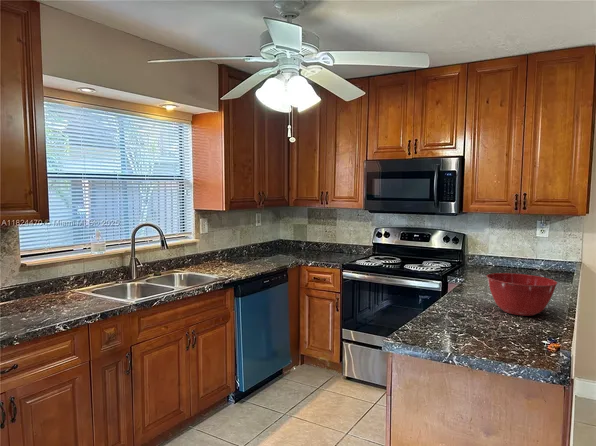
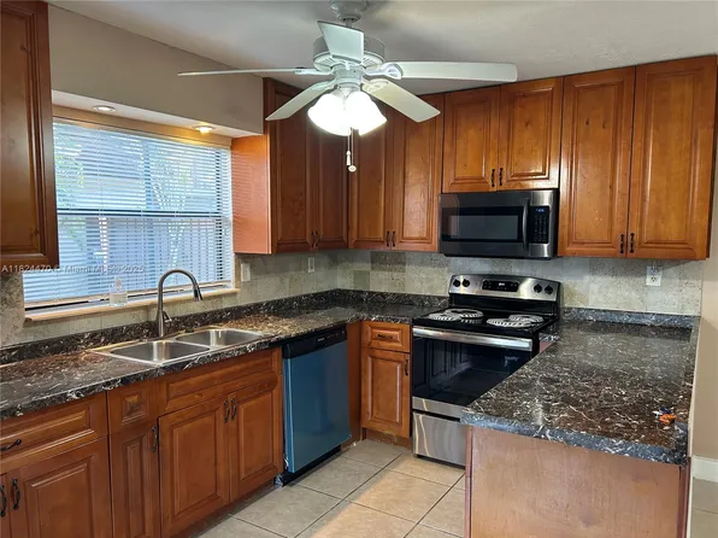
- mixing bowl [486,272,558,317]
